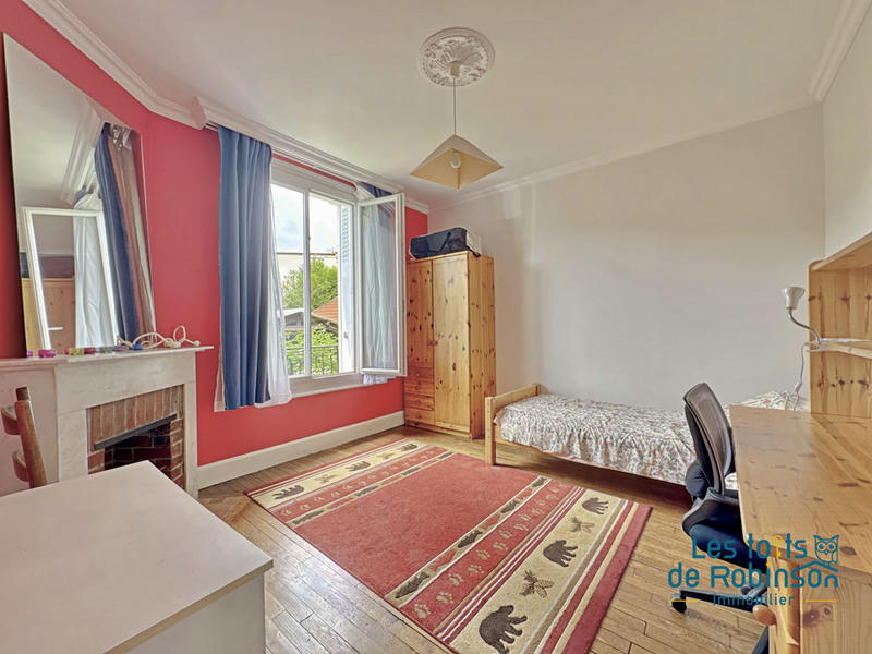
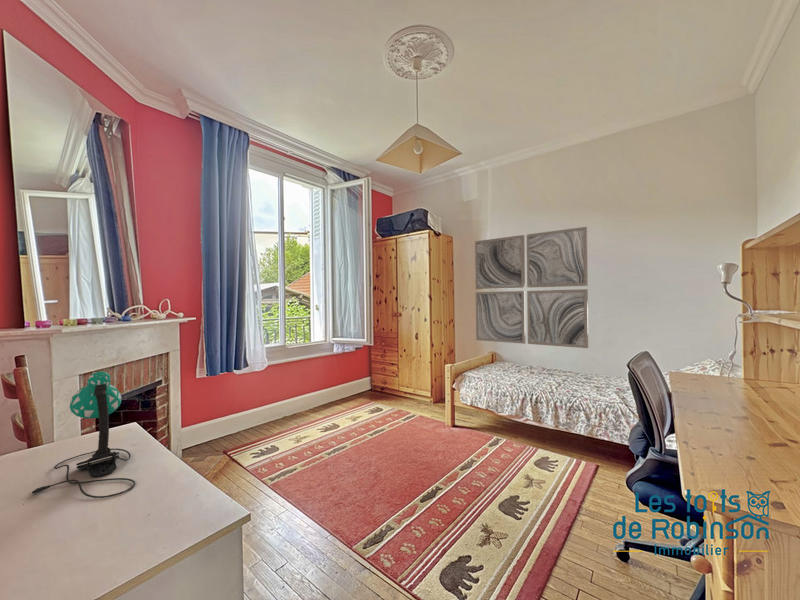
+ desk lamp [27,370,136,499]
+ wall art [474,226,589,349]
